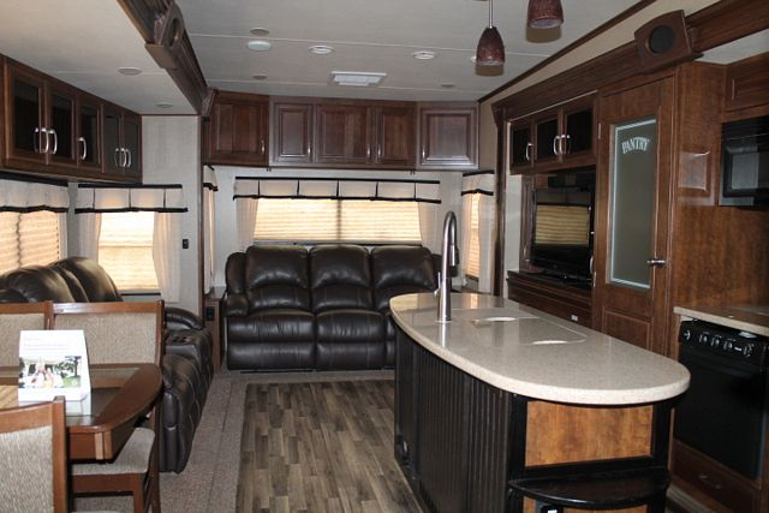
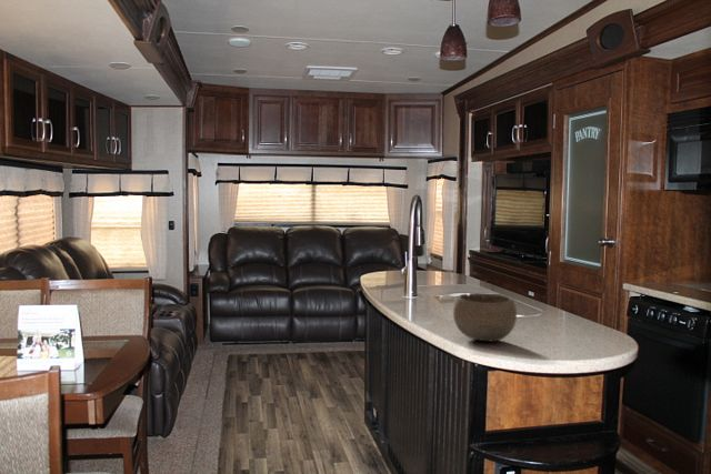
+ bowl [452,292,518,342]
